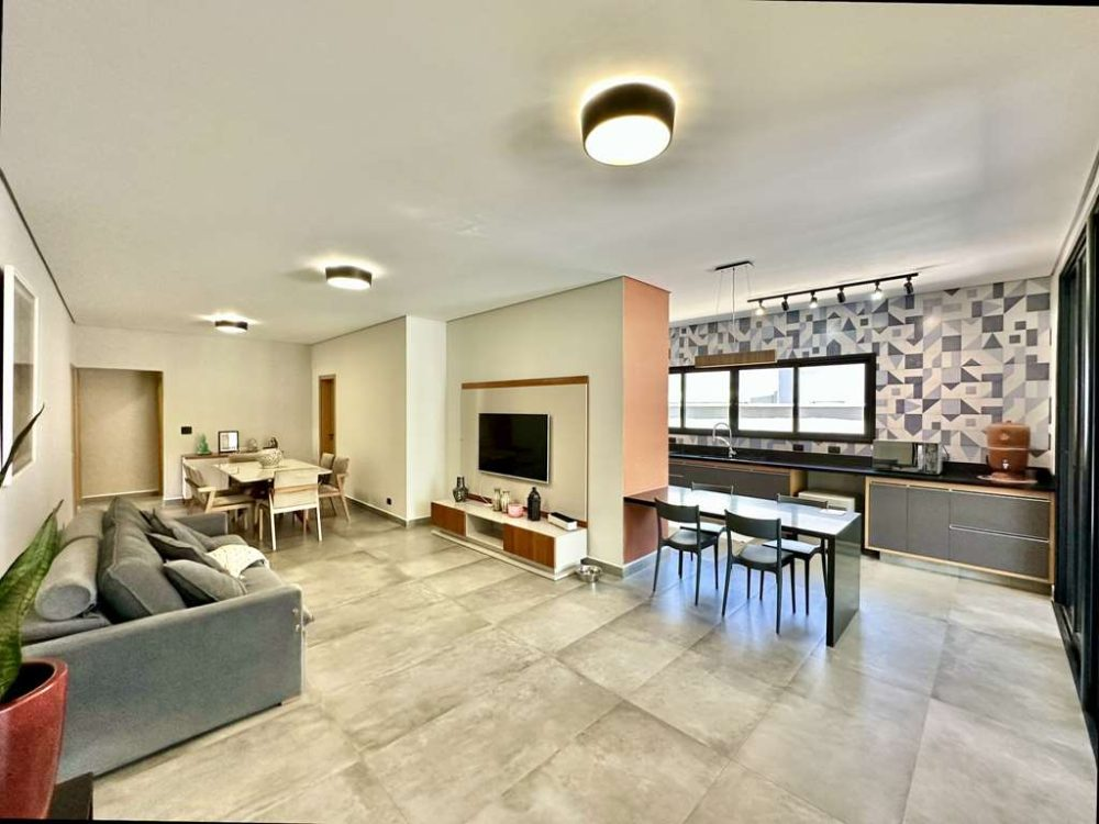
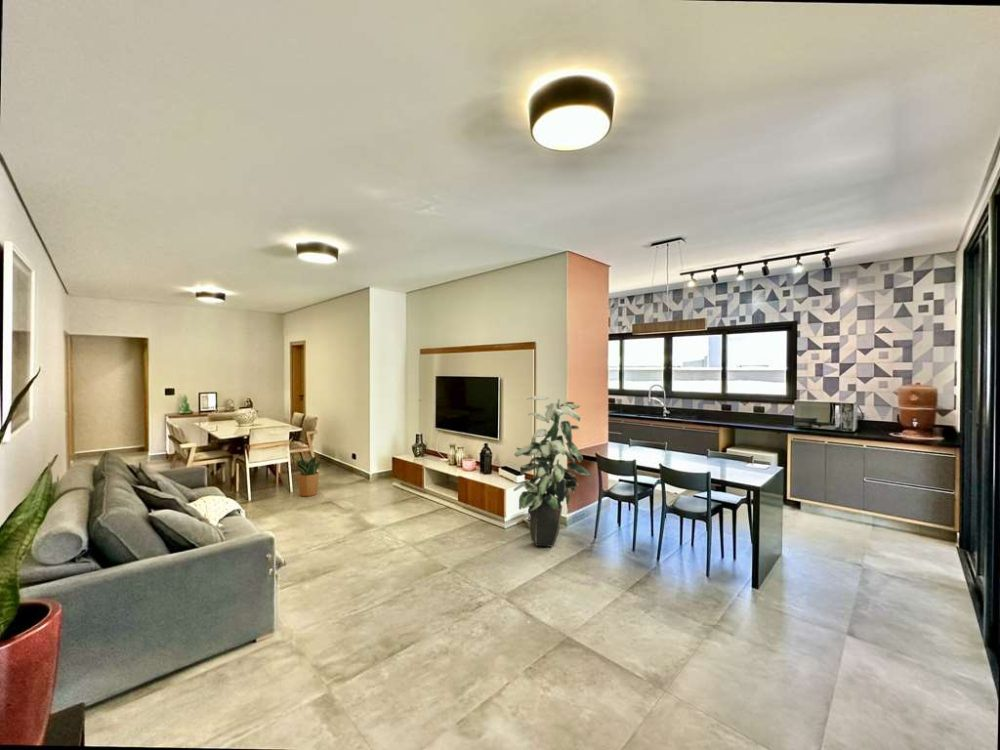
+ potted plant [288,455,324,497]
+ indoor plant [512,395,593,548]
